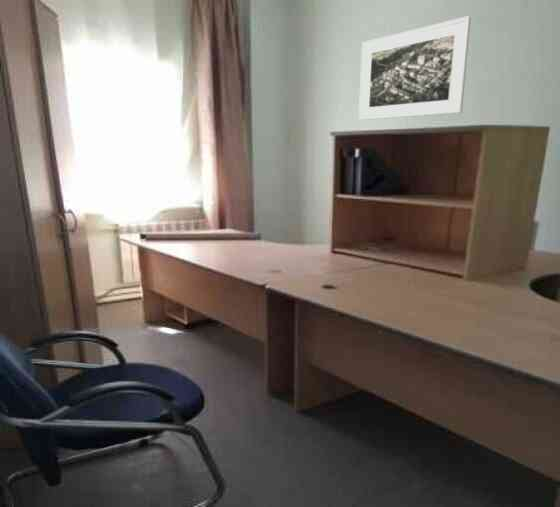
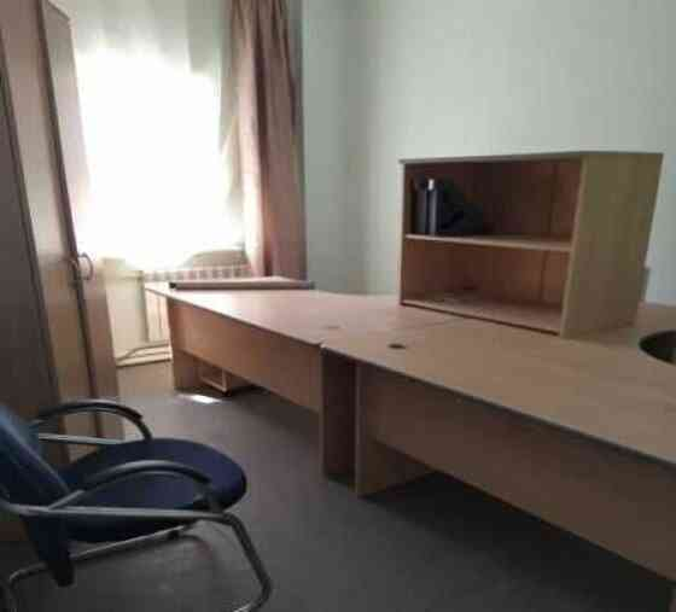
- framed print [358,15,472,121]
